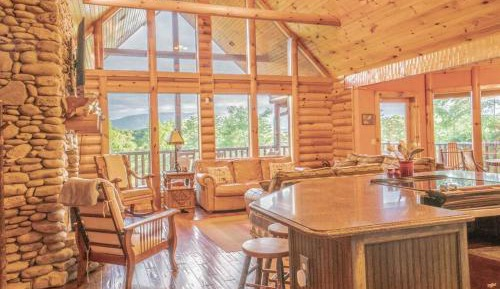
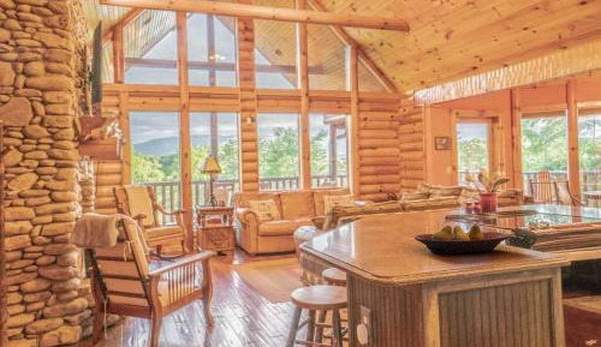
+ fruit bowl [413,223,511,255]
